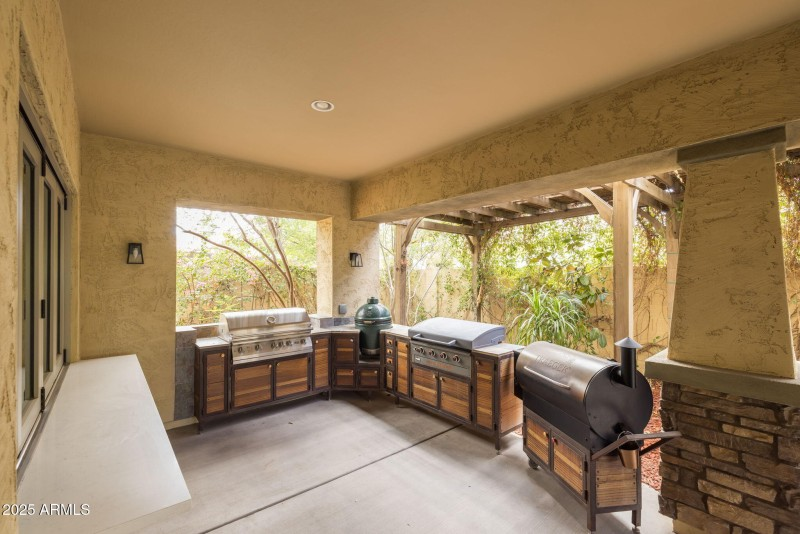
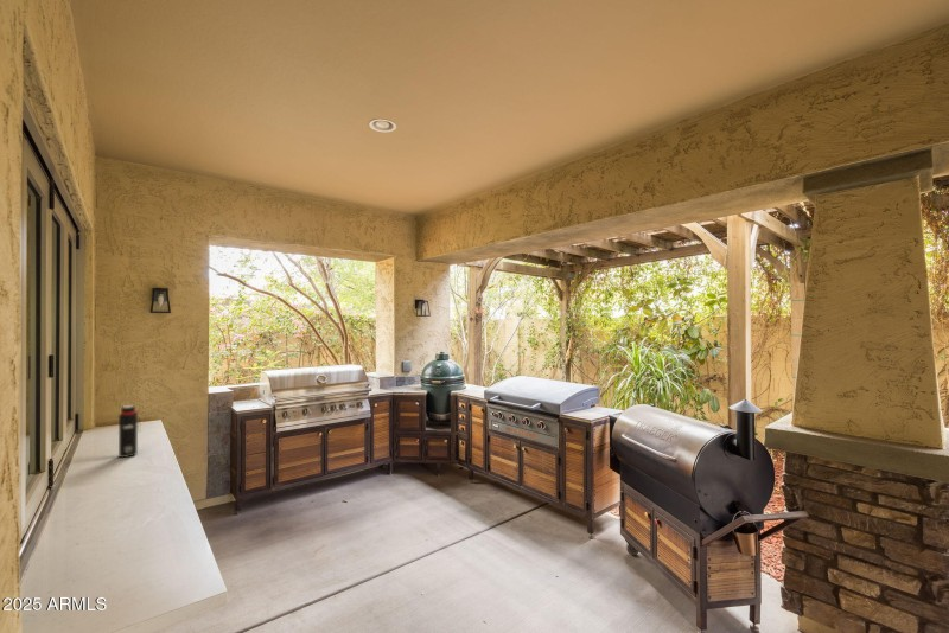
+ water bottle [117,404,142,459]
